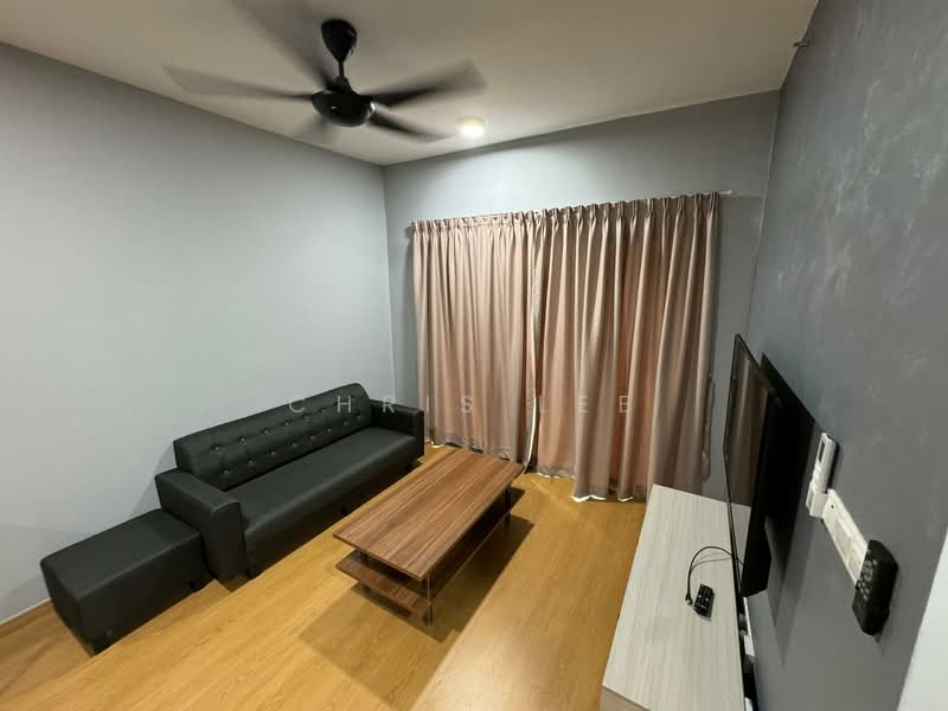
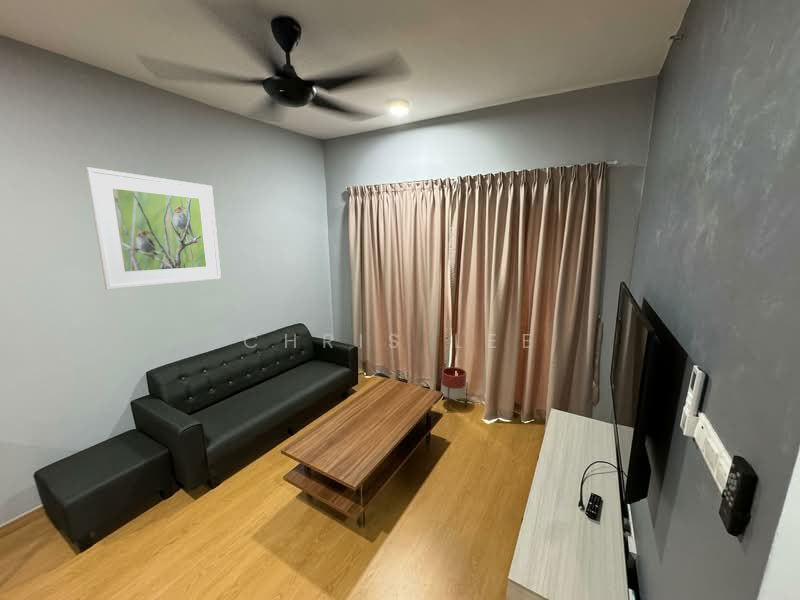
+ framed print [85,166,222,291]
+ planter [440,366,468,413]
